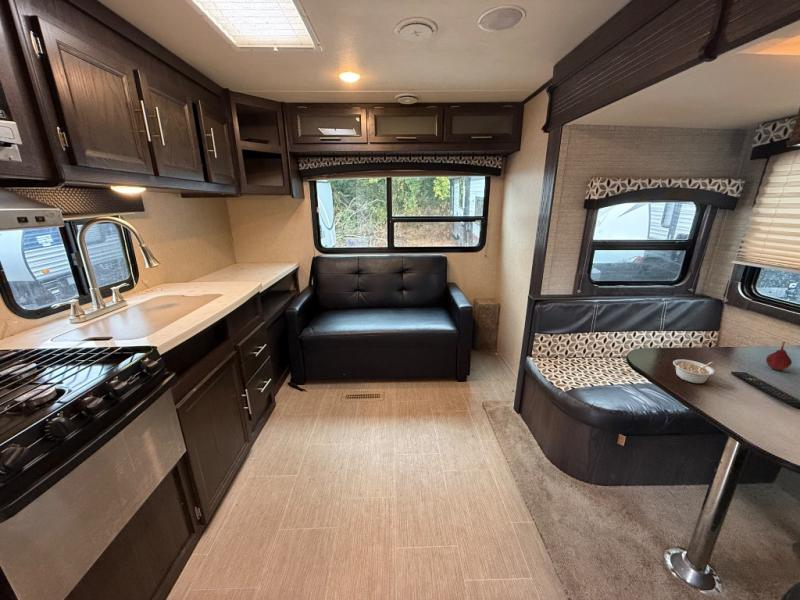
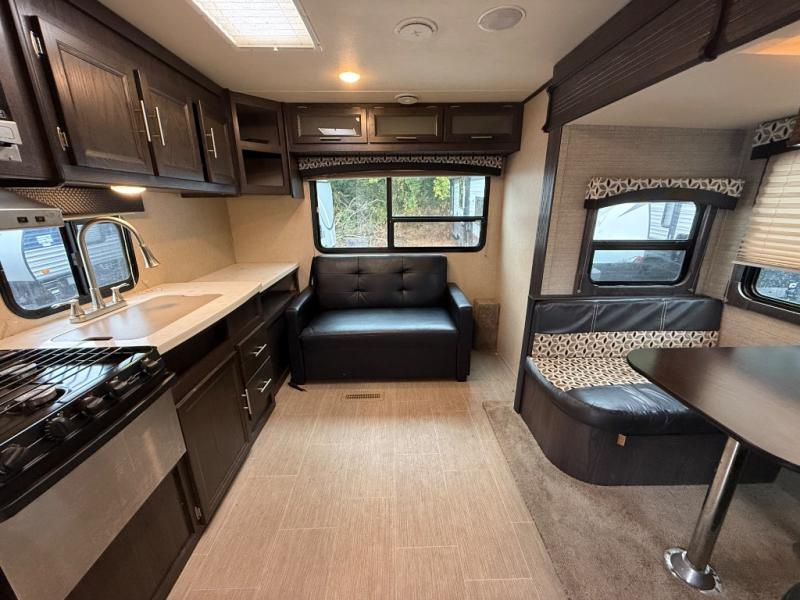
- fruit [765,341,793,371]
- remote control [730,371,800,410]
- legume [672,358,716,384]
